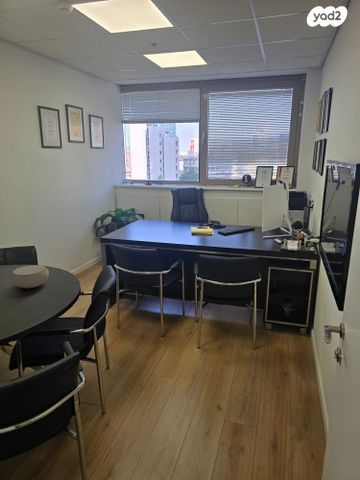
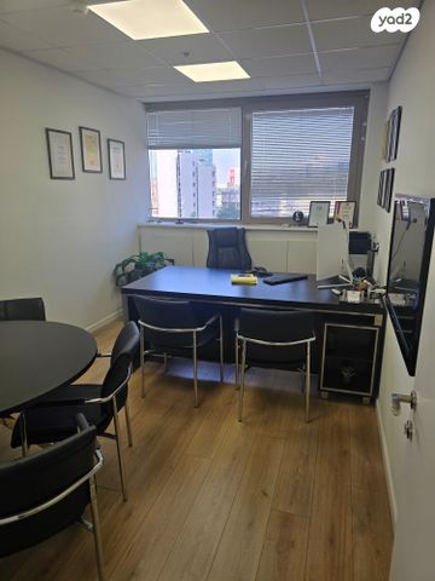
- bowl [10,264,50,289]
